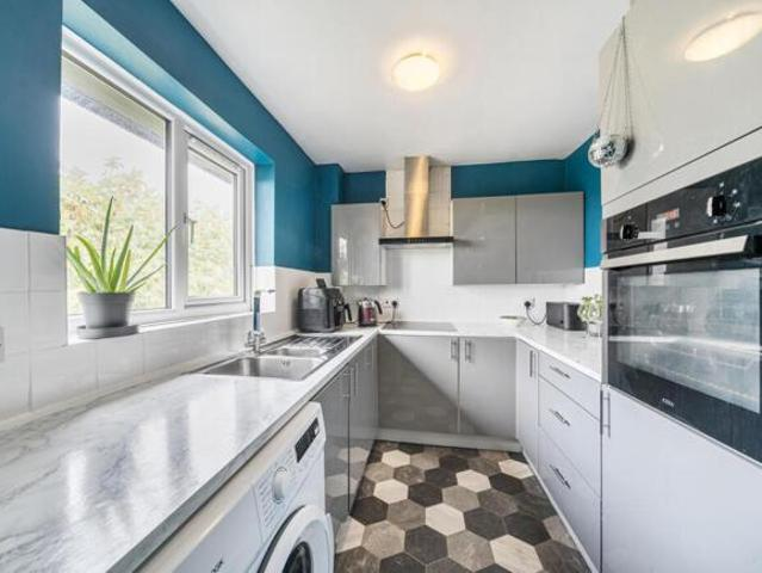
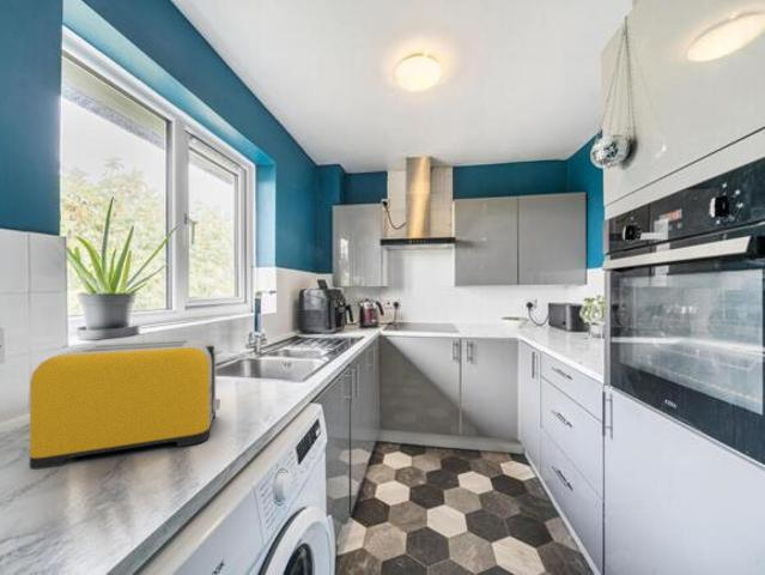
+ toaster [29,338,224,471]
